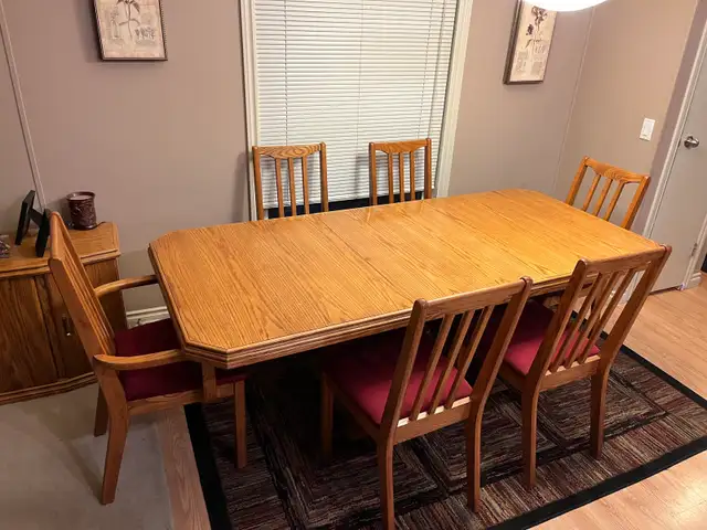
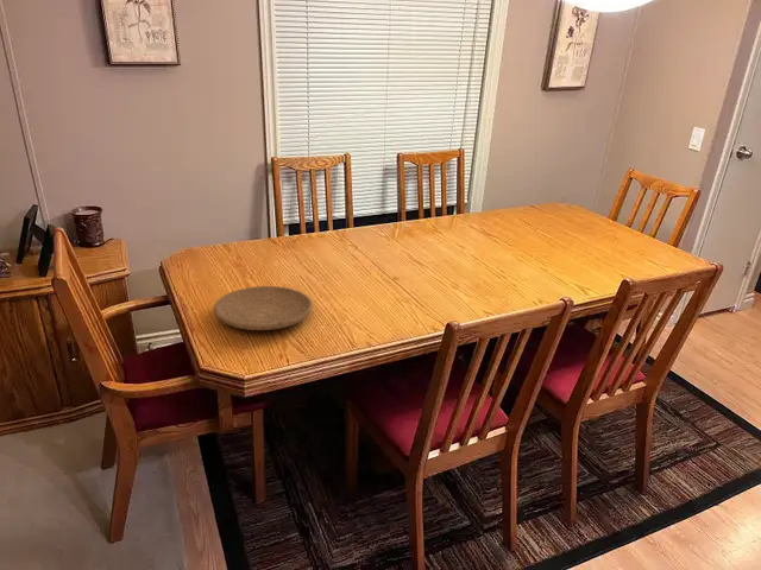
+ plate [213,285,314,331]
